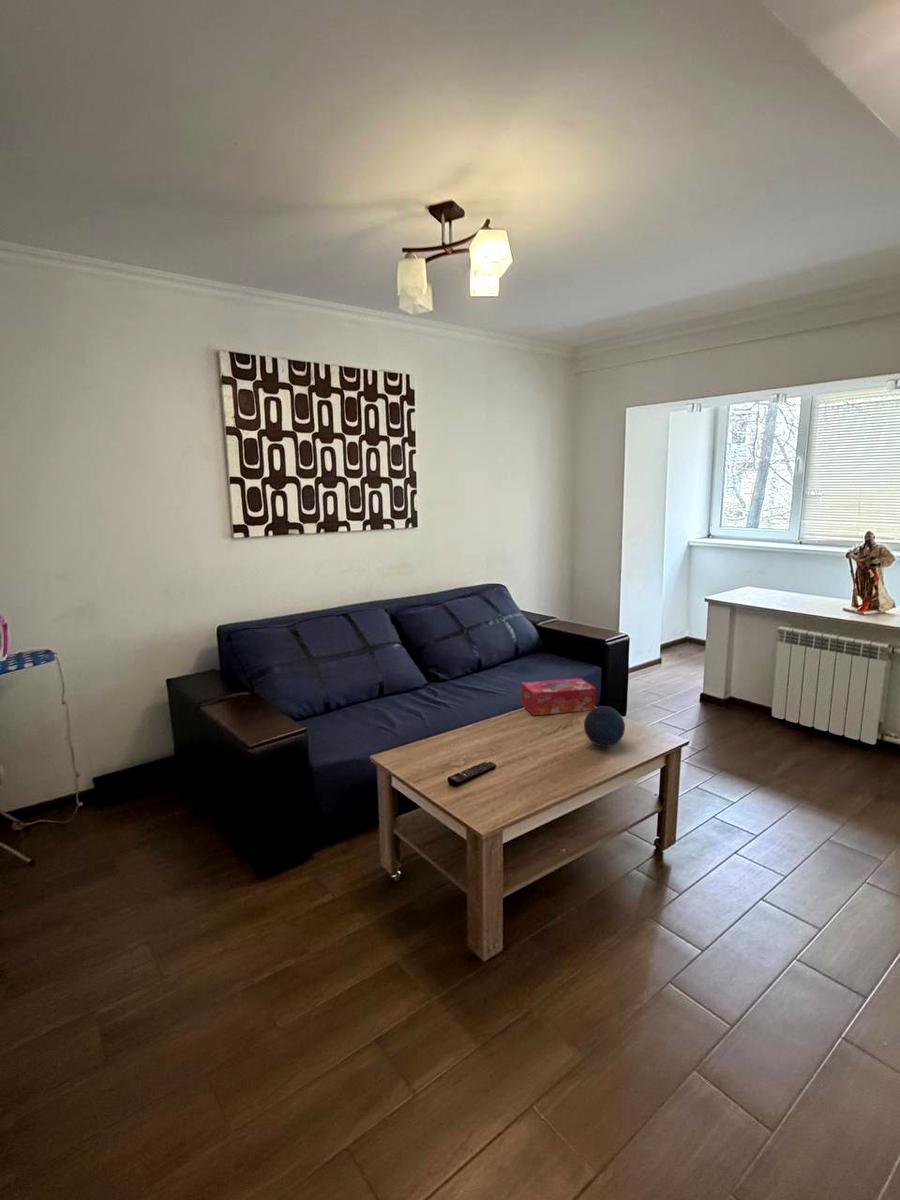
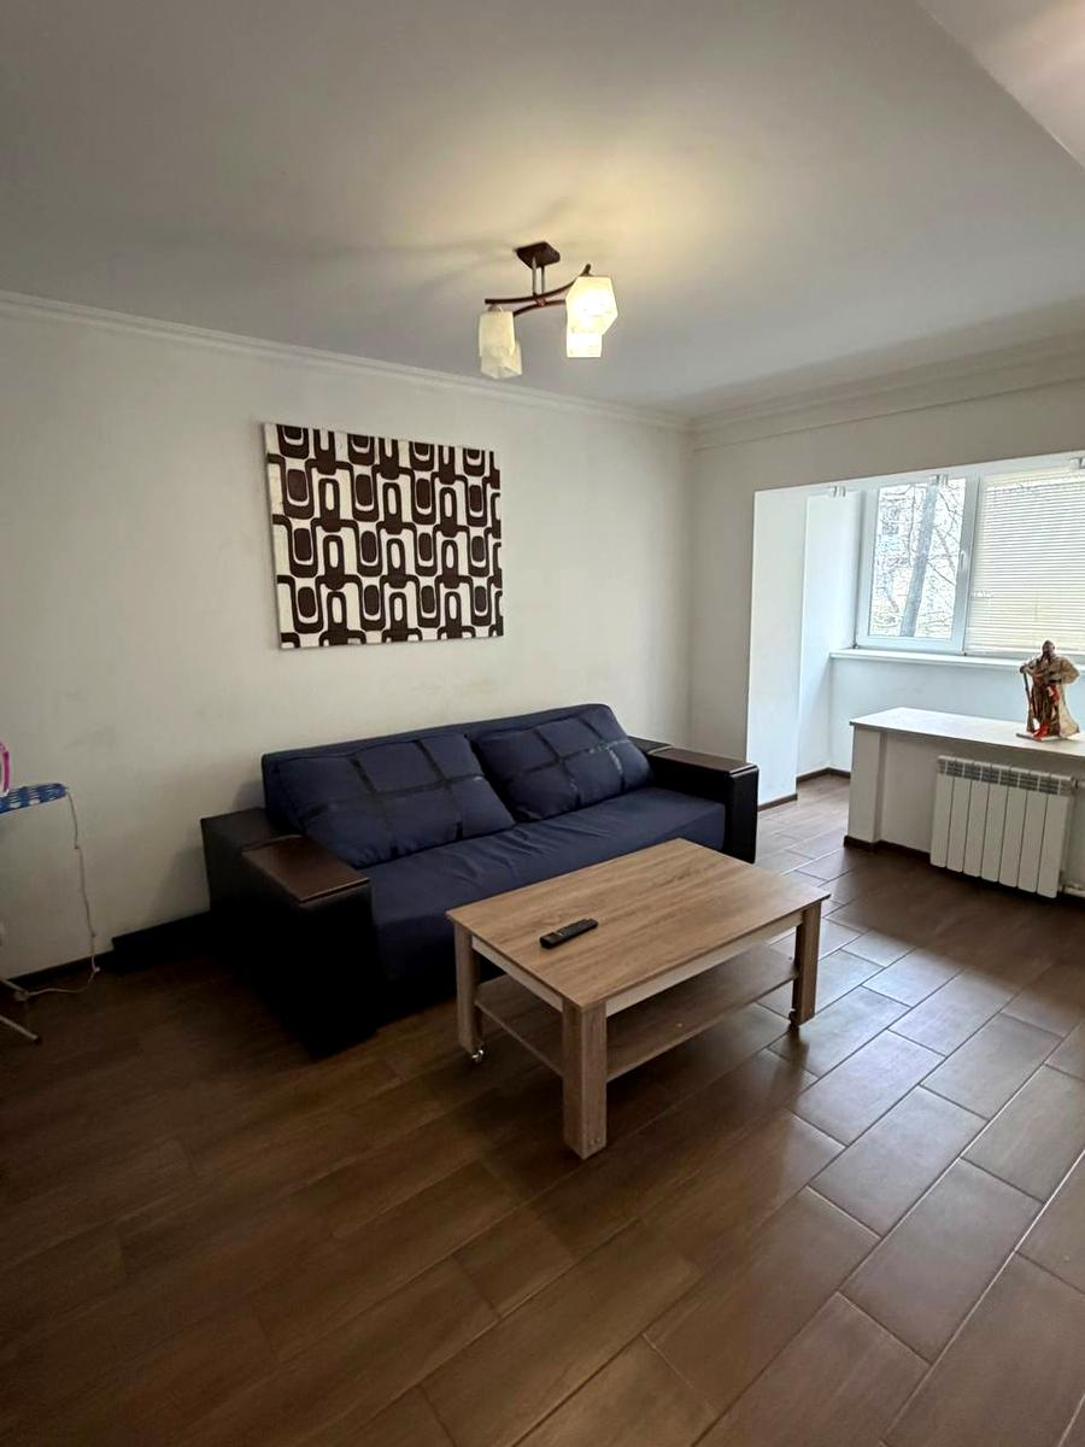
- tissue box [520,677,597,716]
- decorative orb [583,705,626,748]
